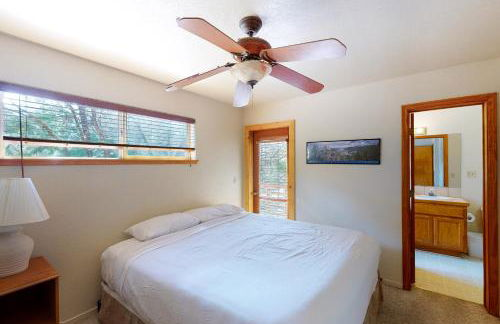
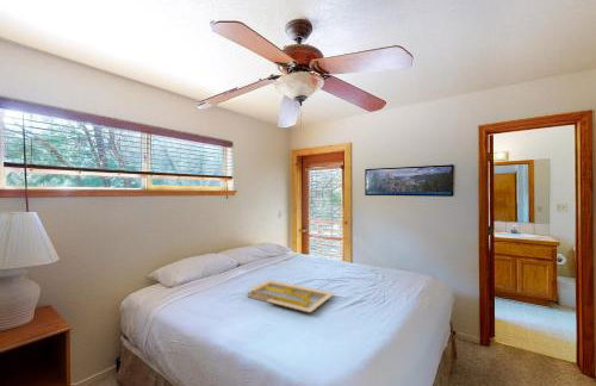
+ serving tray [247,279,336,313]
